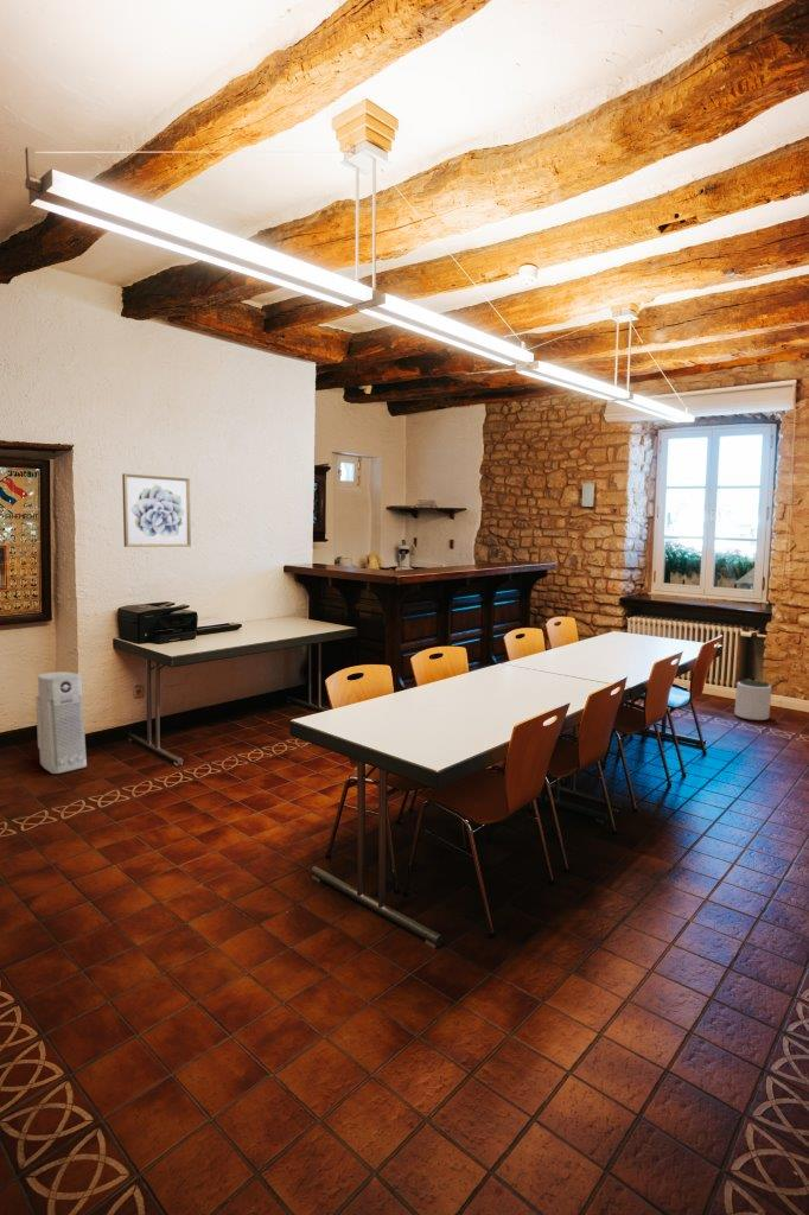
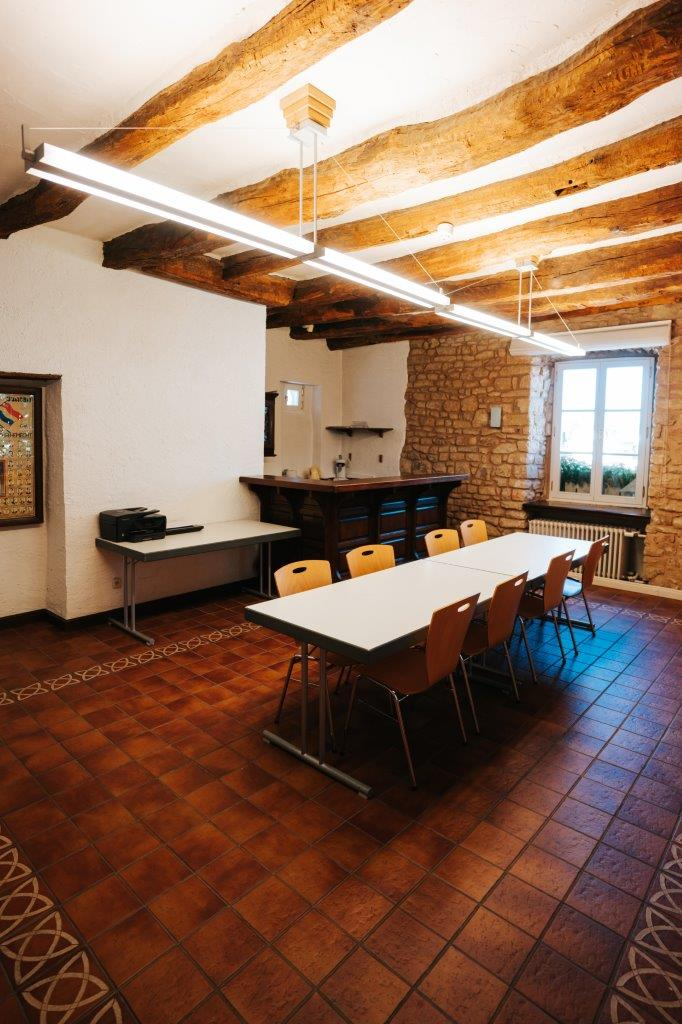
- air purifier [34,670,88,775]
- plant pot [733,679,773,721]
- wall art [121,472,192,548]
